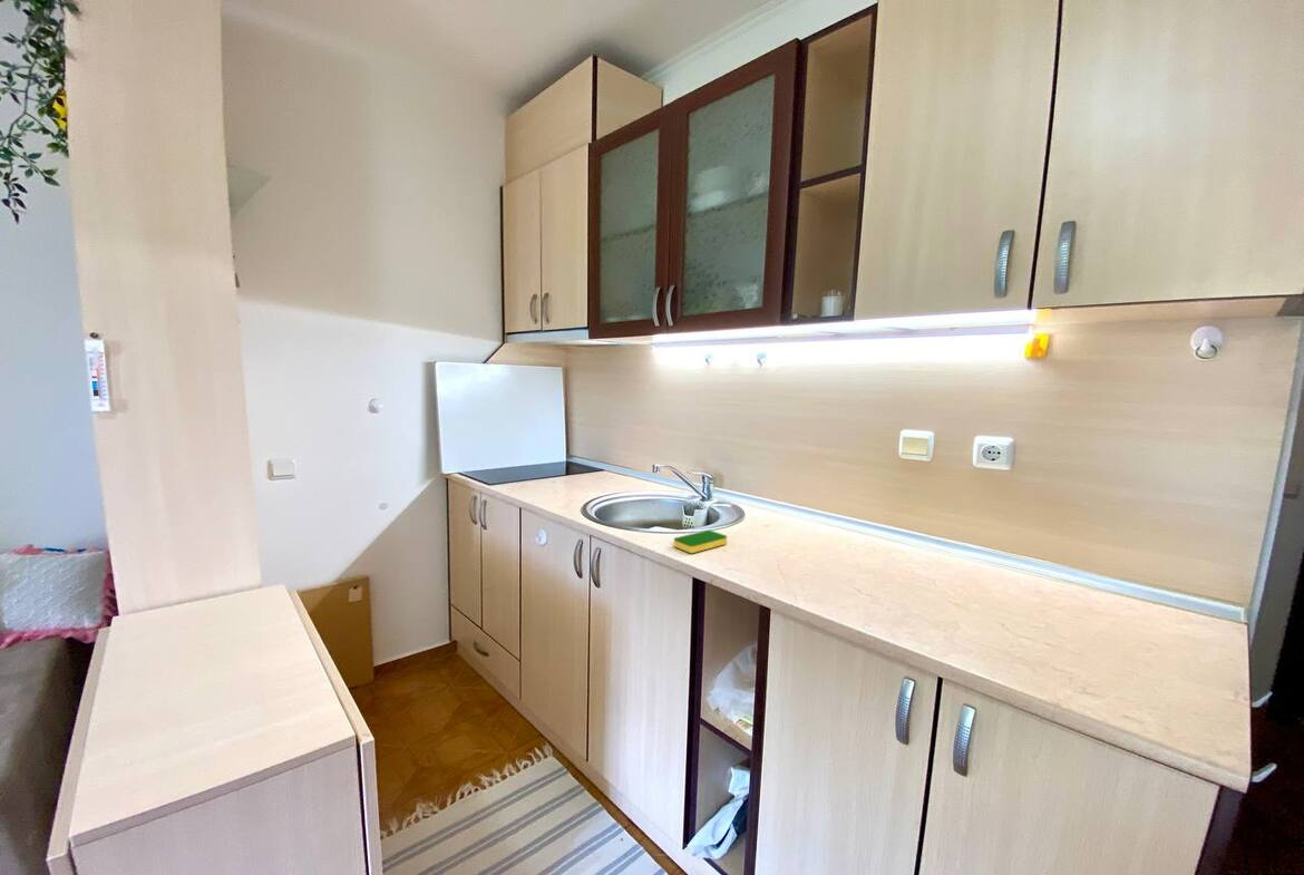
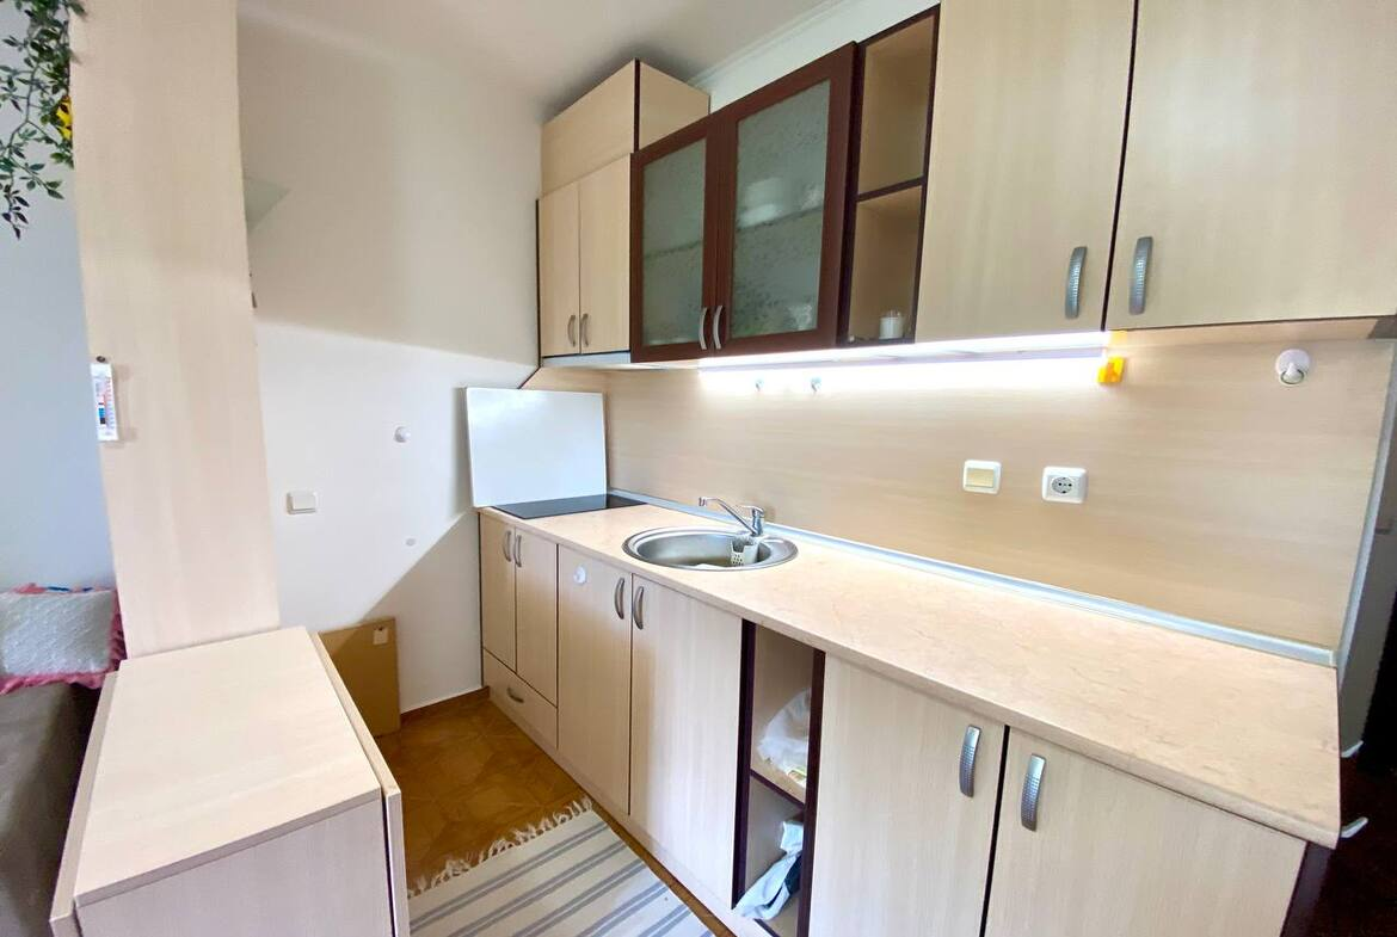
- dish sponge [673,529,728,554]
